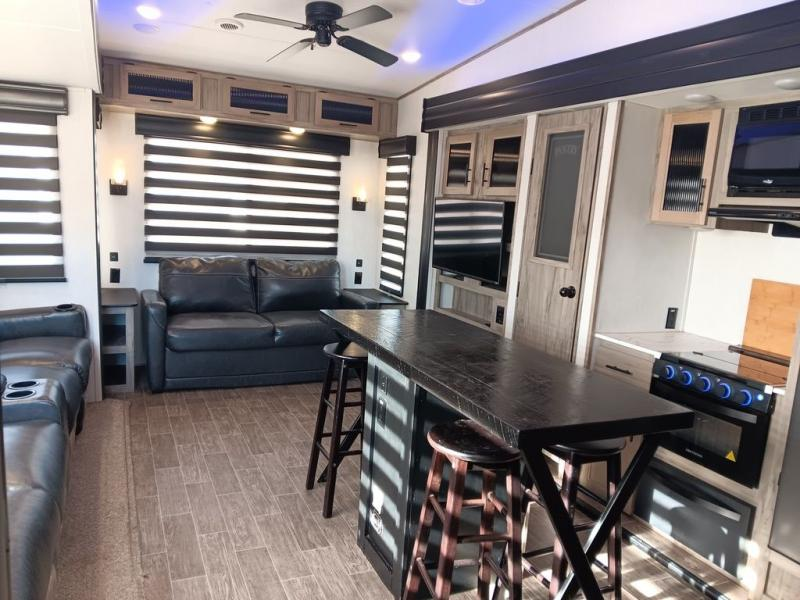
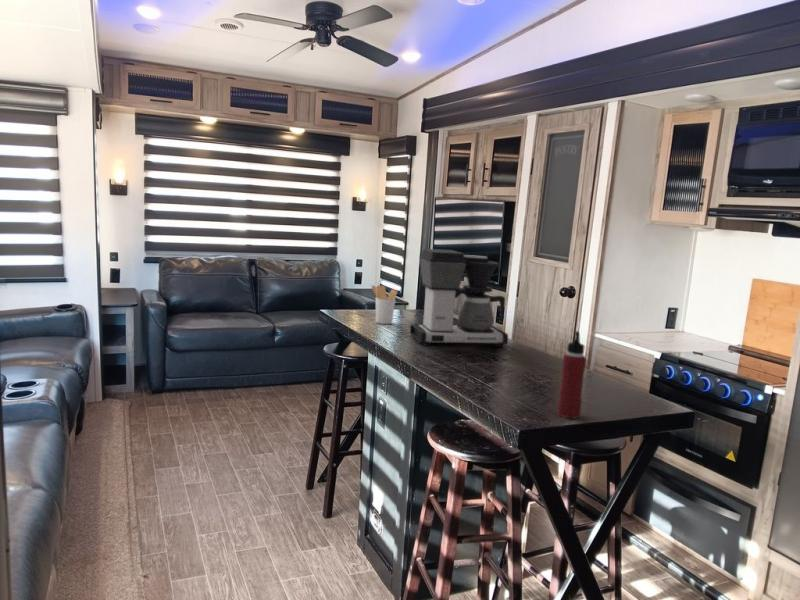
+ utensil holder [370,284,398,325]
+ coffee maker [409,248,509,348]
+ water bottle [556,330,587,420]
